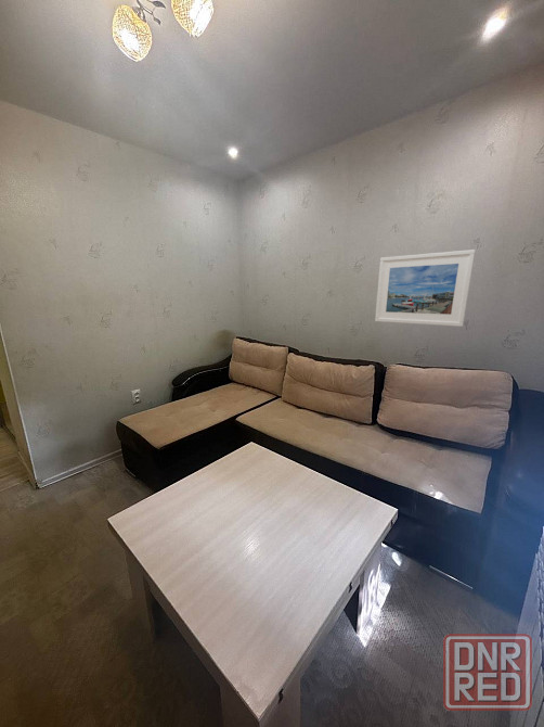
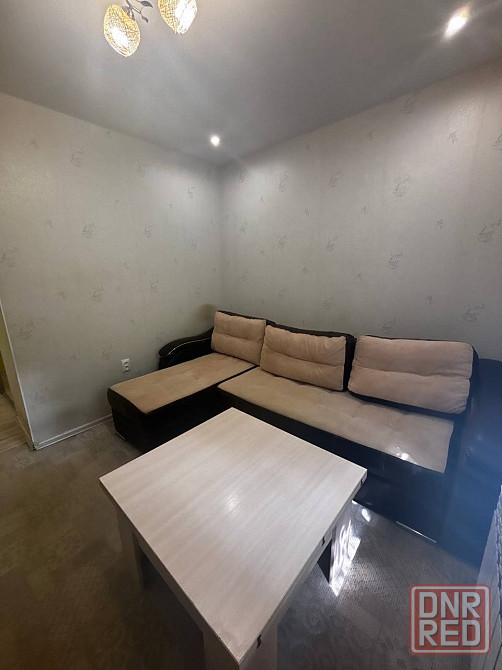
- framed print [374,248,477,328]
